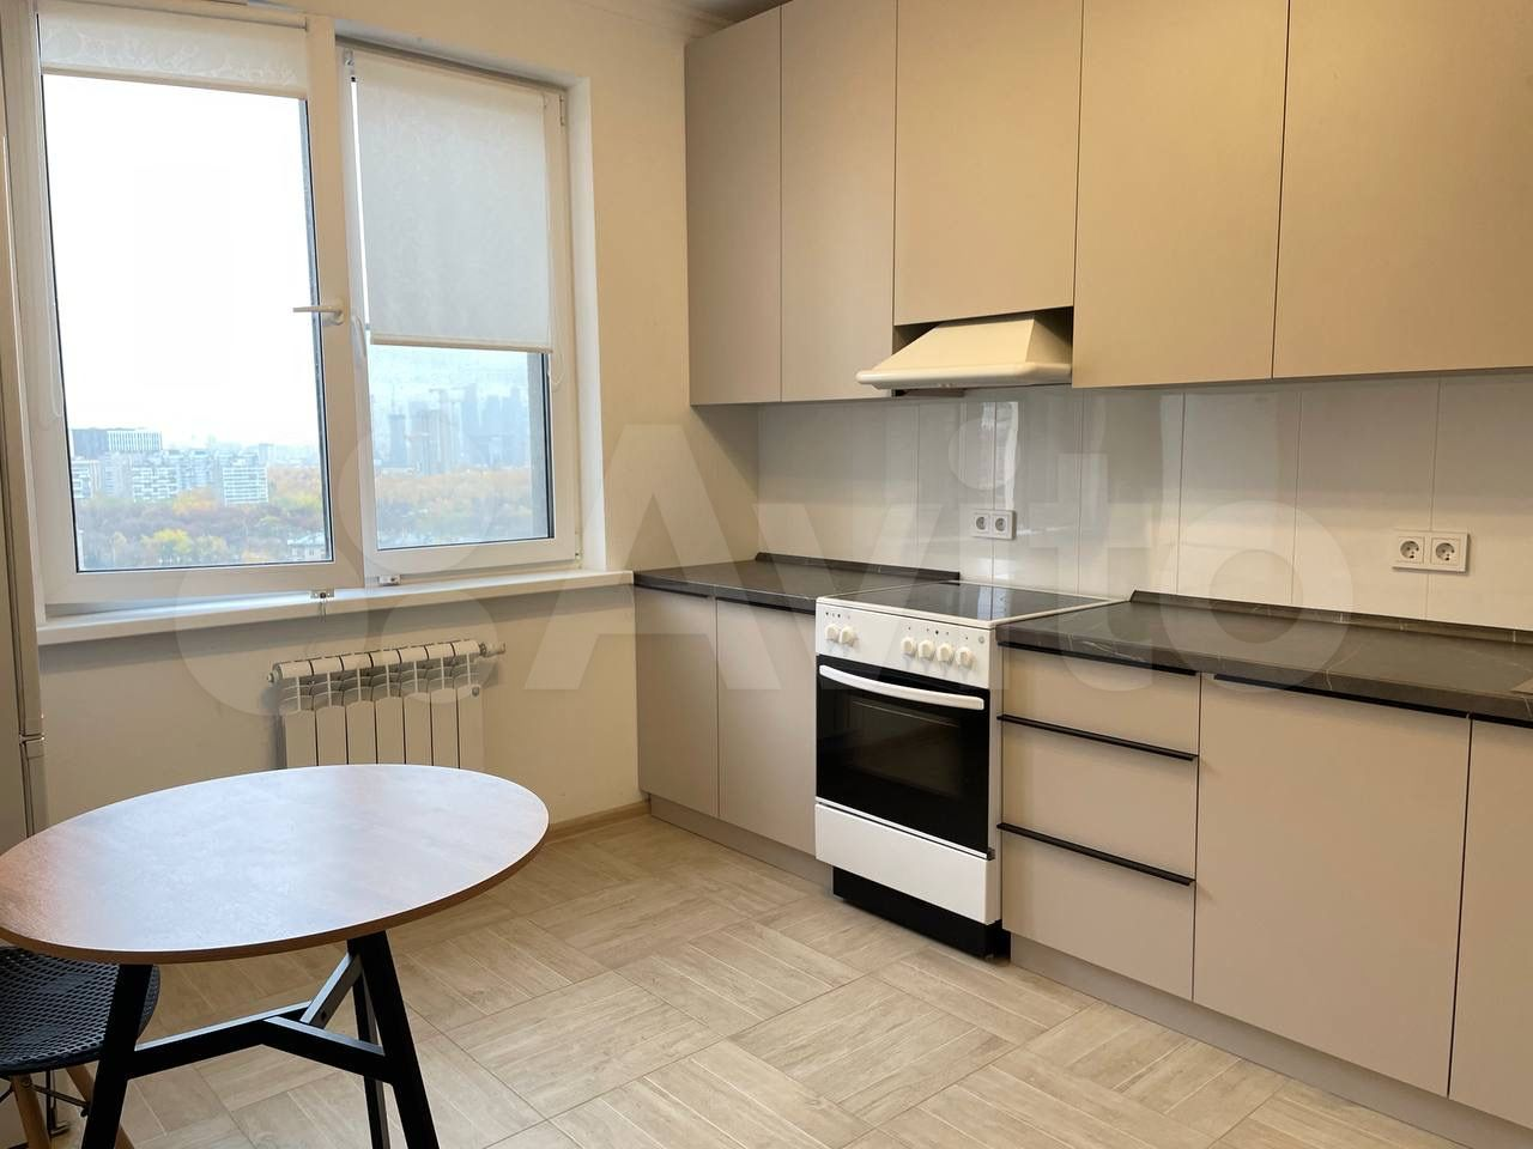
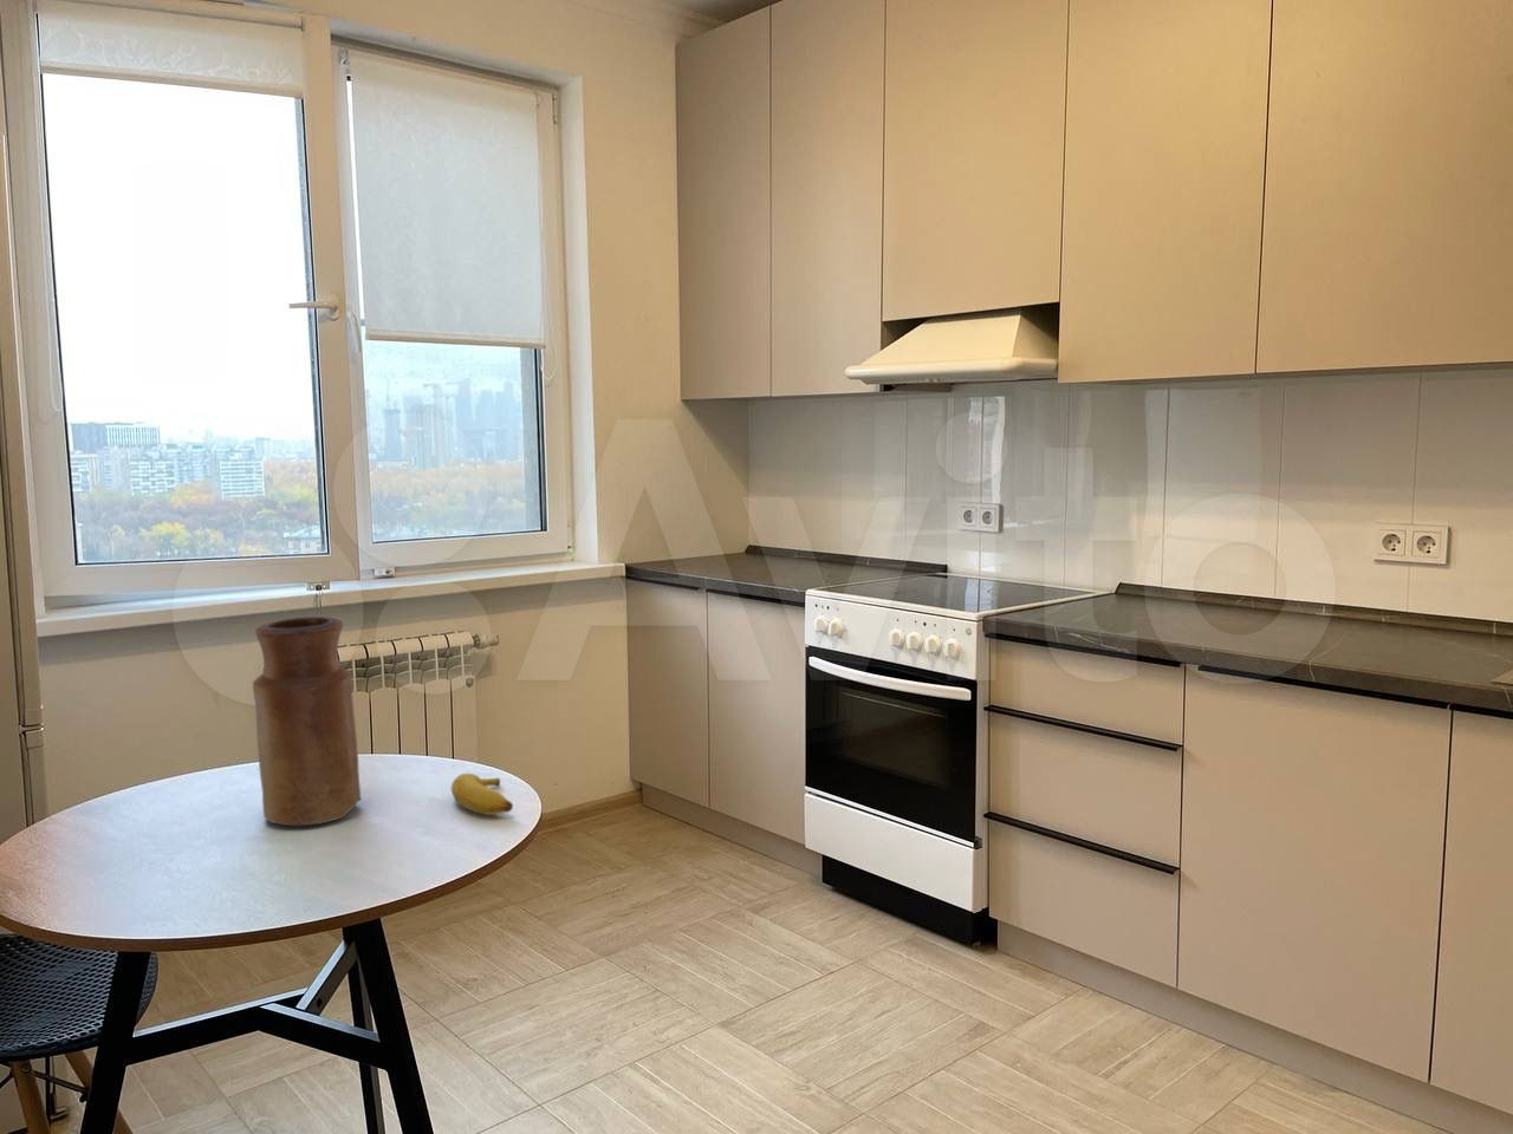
+ banana [450,773,515,816]
+ vase [251,616,362,828]
